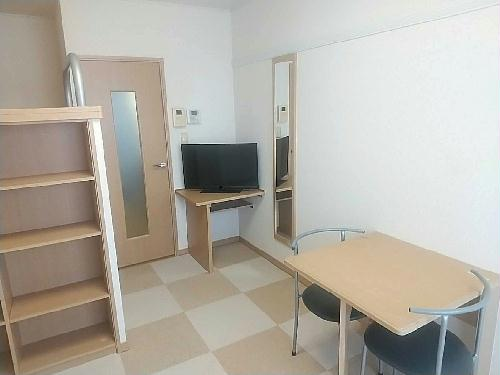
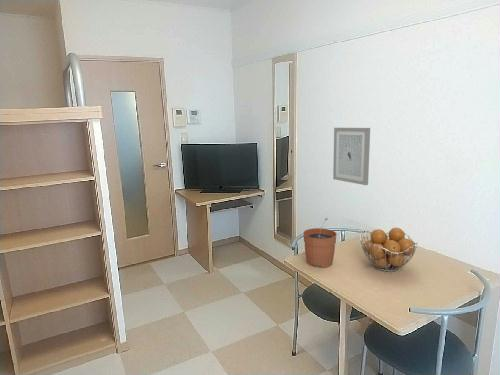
+ wall art [332,127,371,186]
+ plant pot [302,217,338,268]
+ fruit basket [359,227,419,273]
